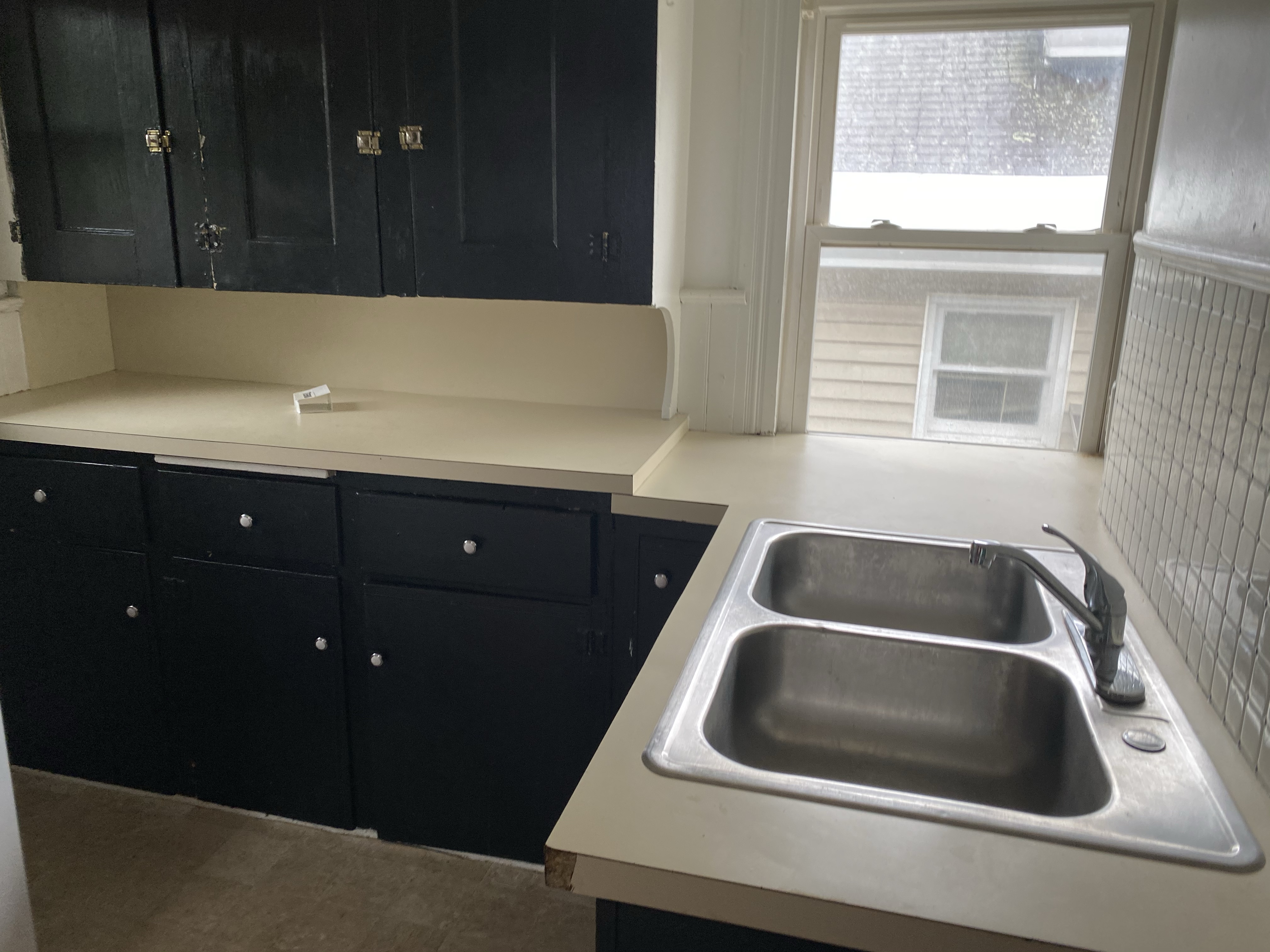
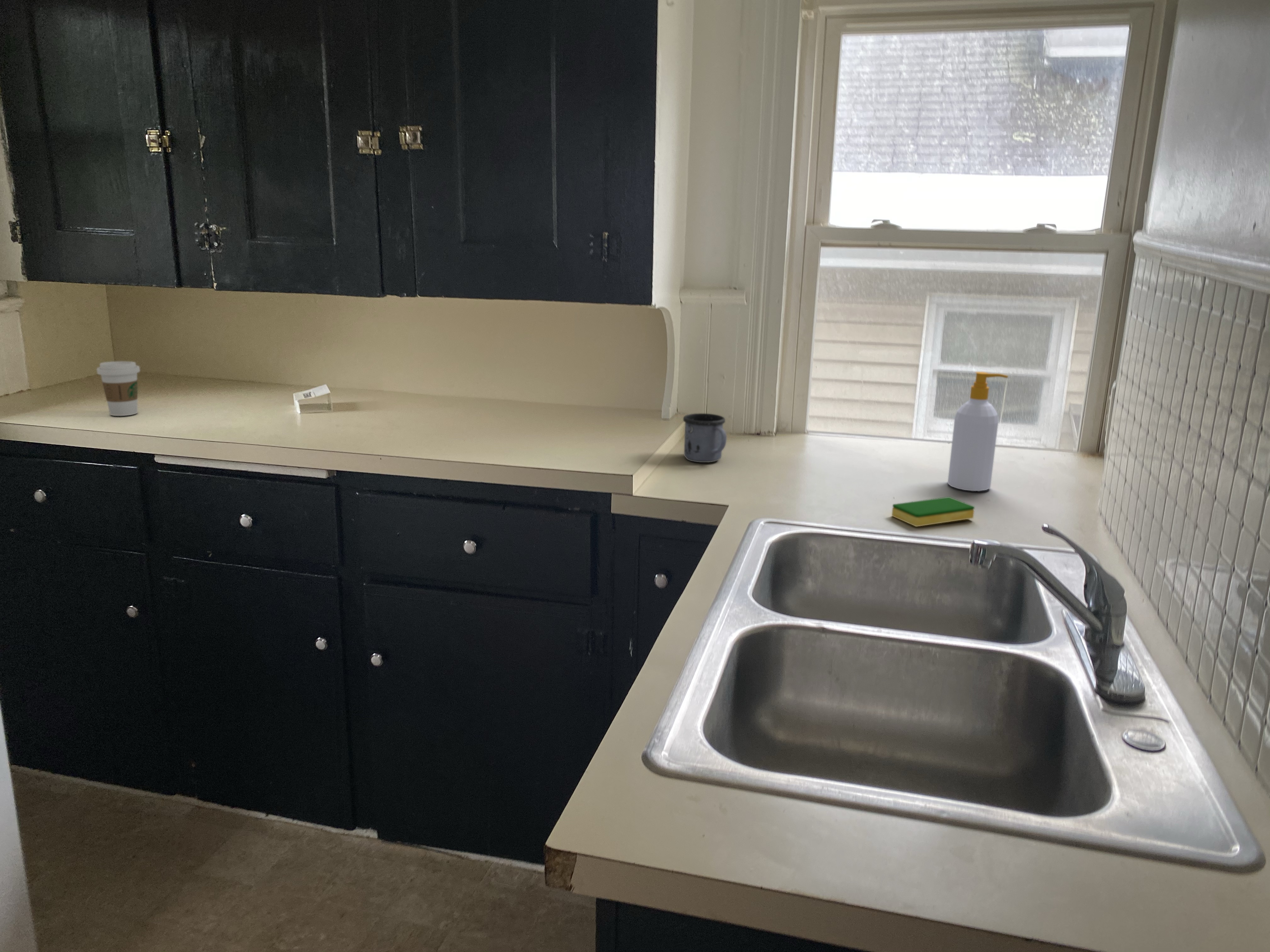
+ dish sponge [891,496,975,527]
+ coffee cup [96,361,140,416]
+ mug [683,413,727,463]
+ soap bottle [947,371,1009,491]
